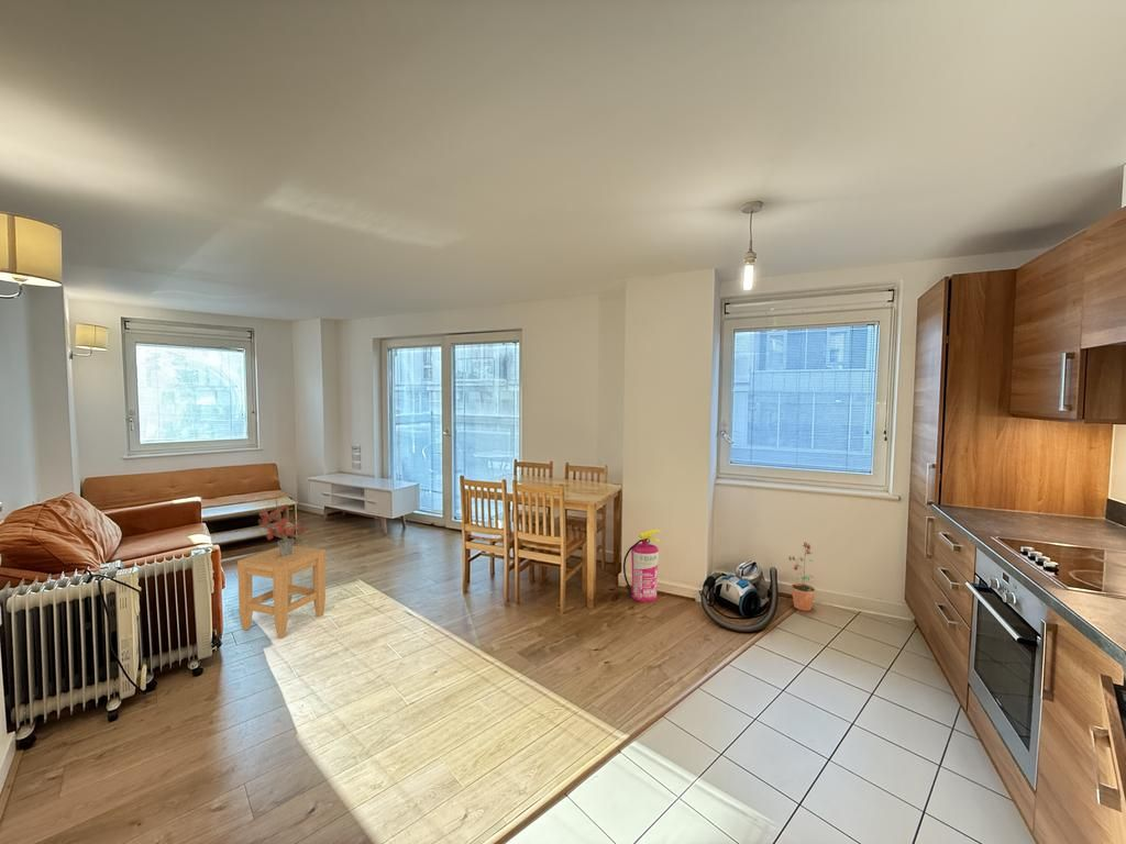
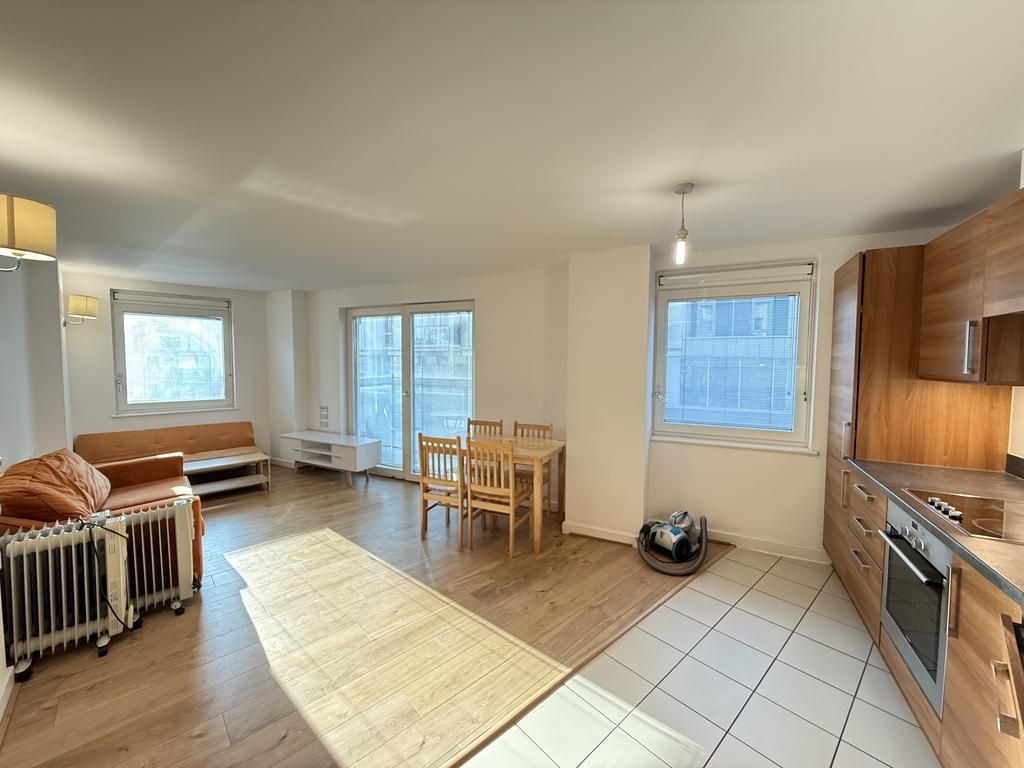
- potted plant [256,493,317,556]
- potted plant [787,541,816,612]
- fire extinguisher [622,529,662,603]
- stool [236,545,327,638]
